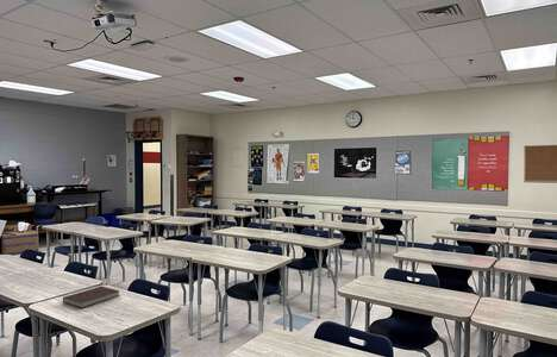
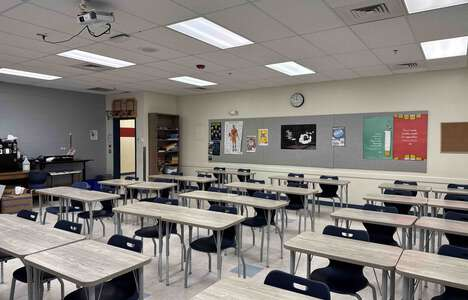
- notebook [62,286,121,309]
